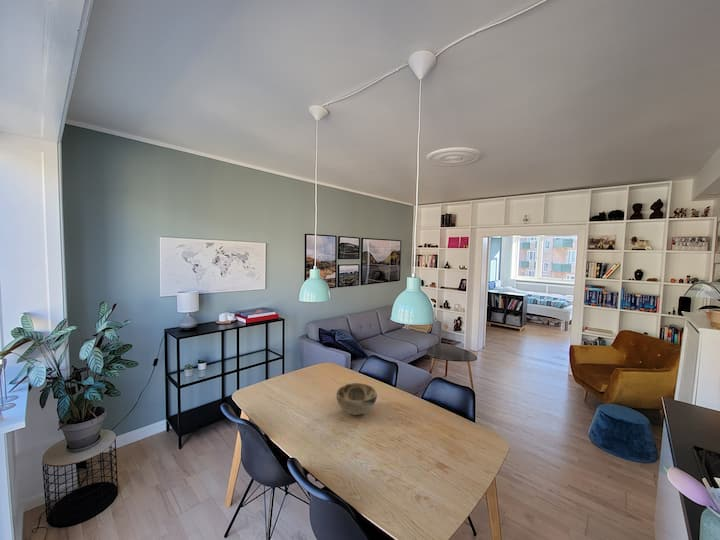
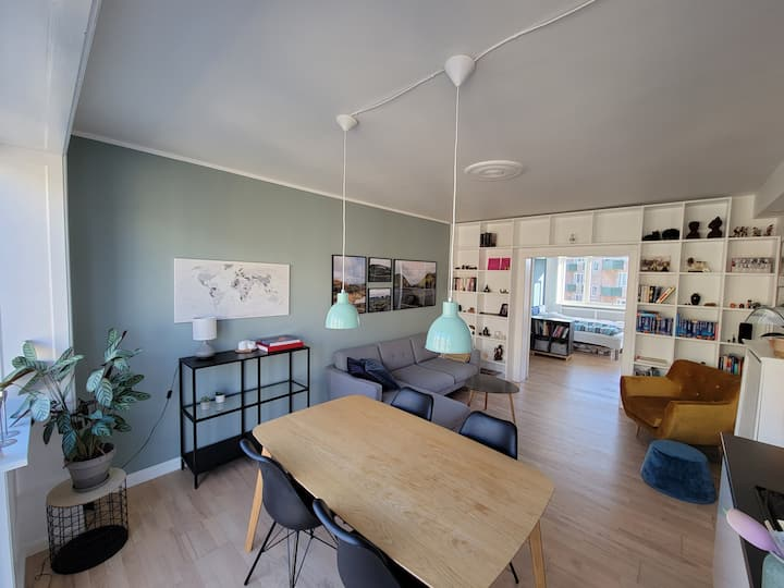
- decorative bowl [335,382,378,416]
